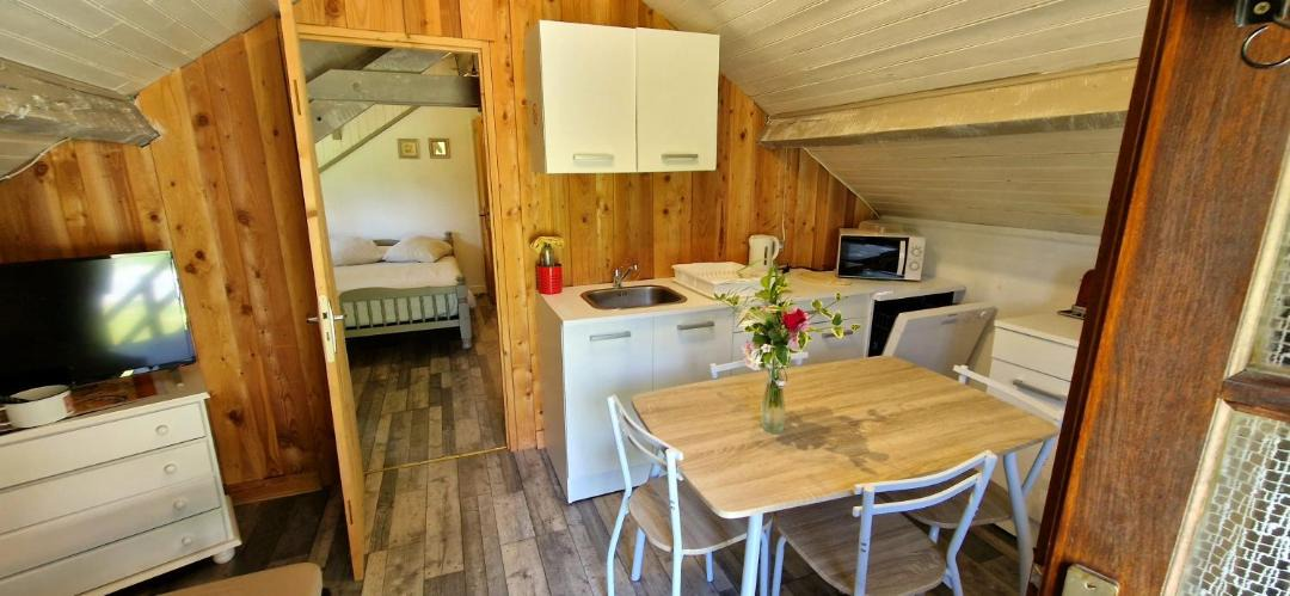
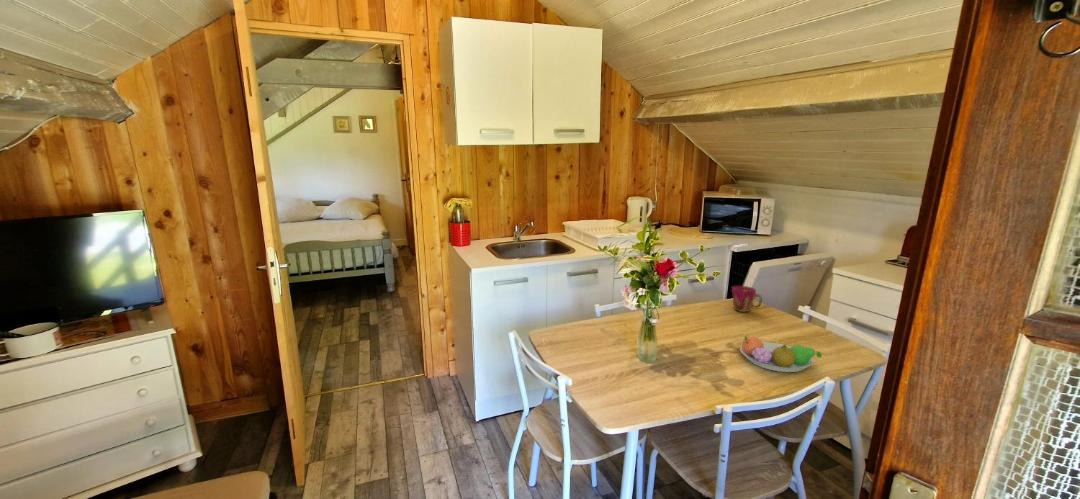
+ cup [731,285,763,313]
+ fruit bowl [739,335,823,373]
